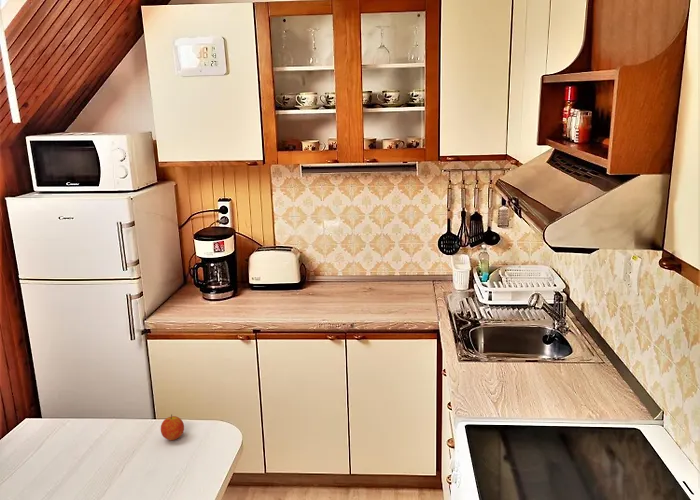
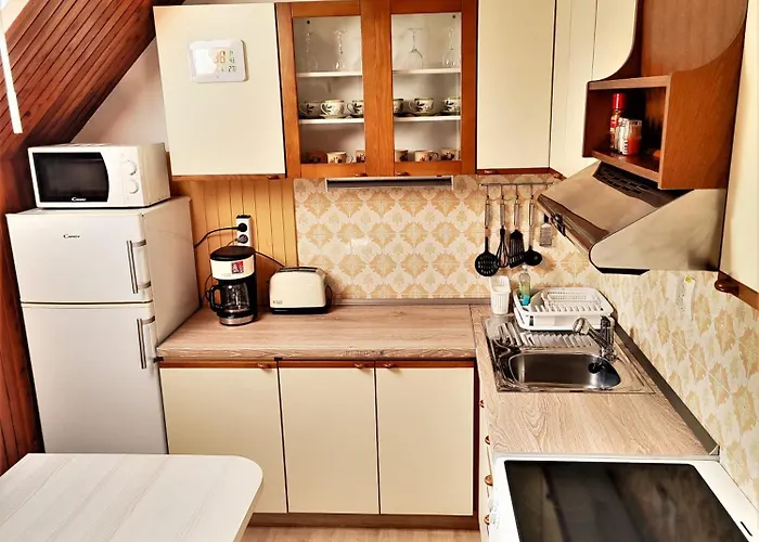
- fruit [160,413,185,441]
